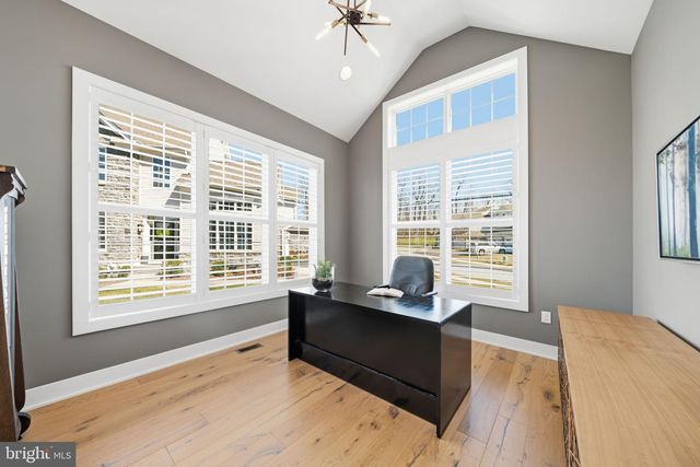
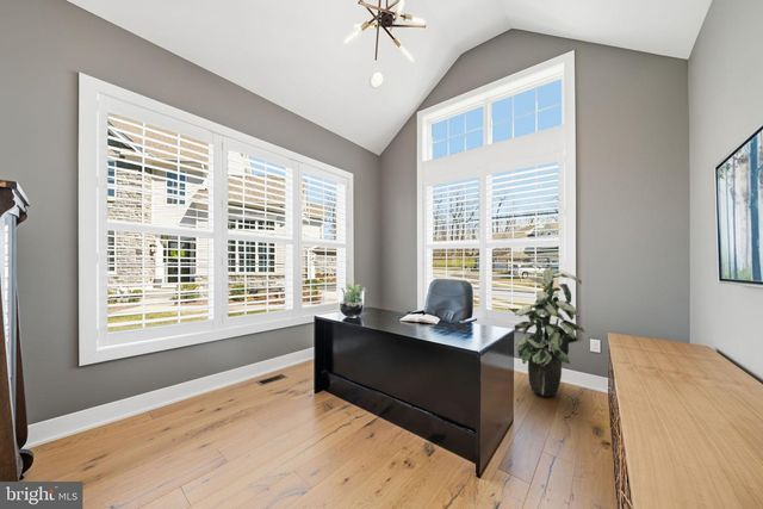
+ indoor plant [508,261,587,397]
